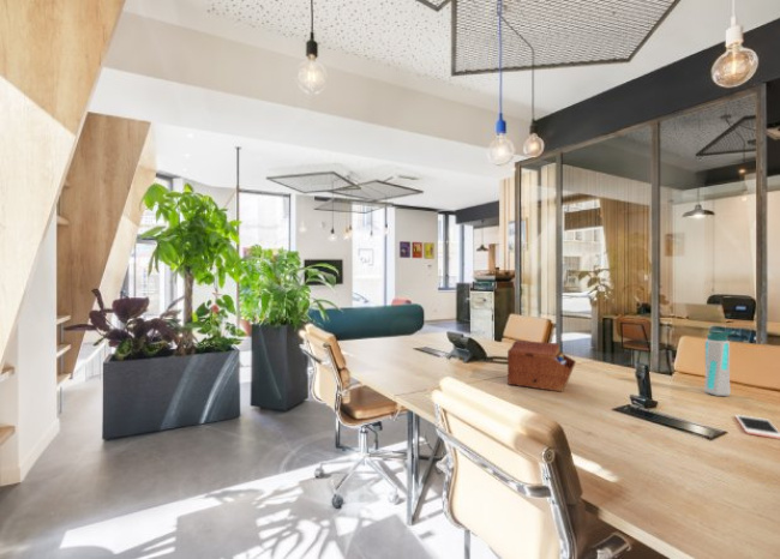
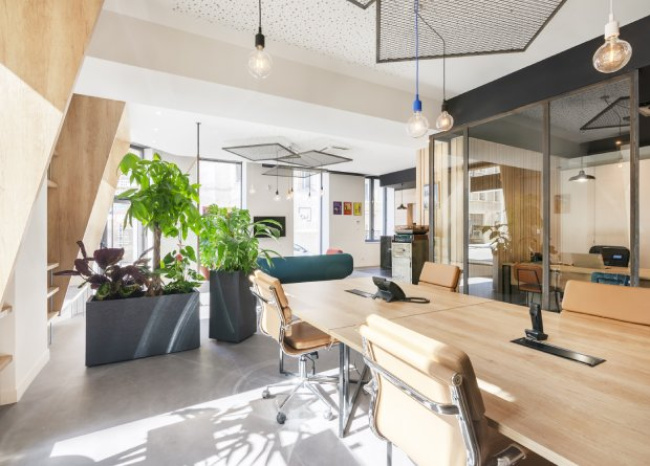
- water bottle [703,330,736,397]
- sewing box [506,339,577,393]
- cell phone [734,414,780,440]
